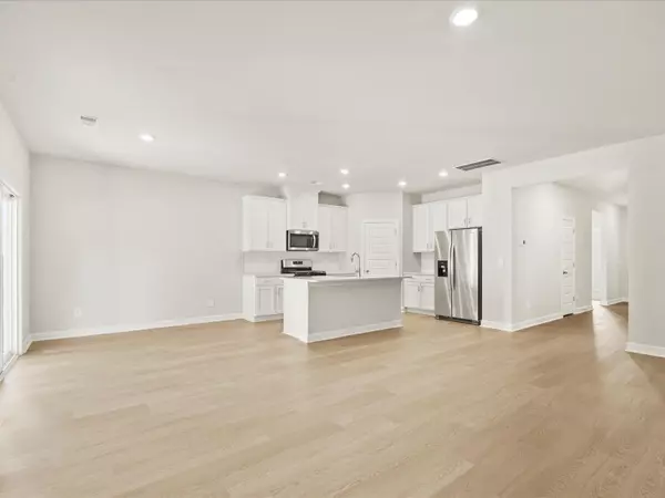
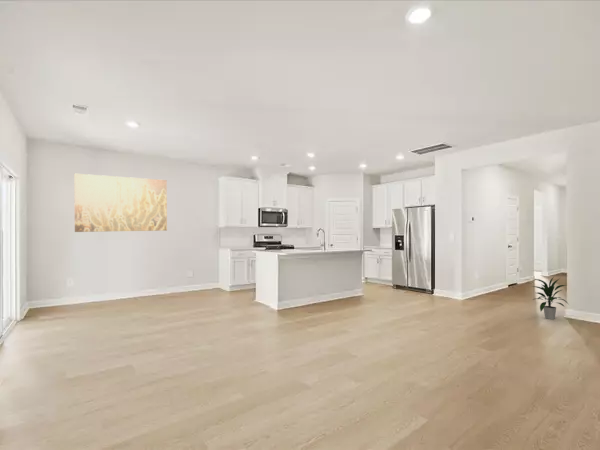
+ wall art [73,173,168,233]
+ indoor plant [531,276,571,321]
